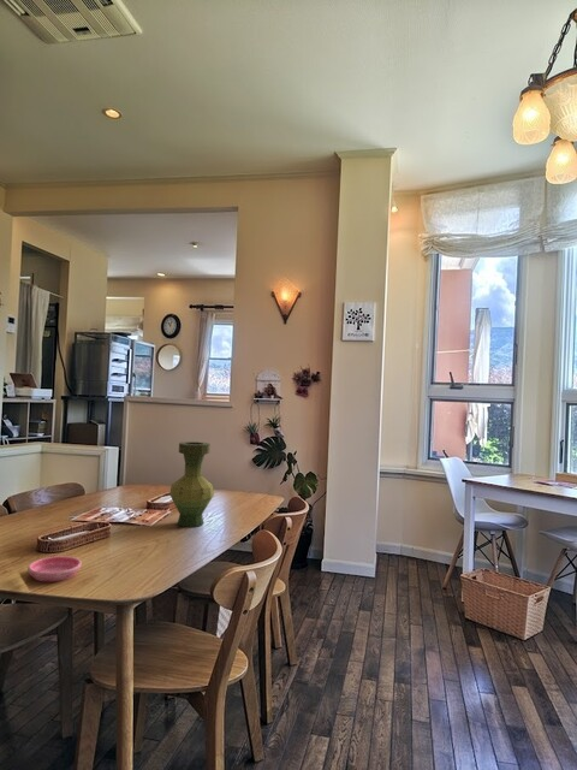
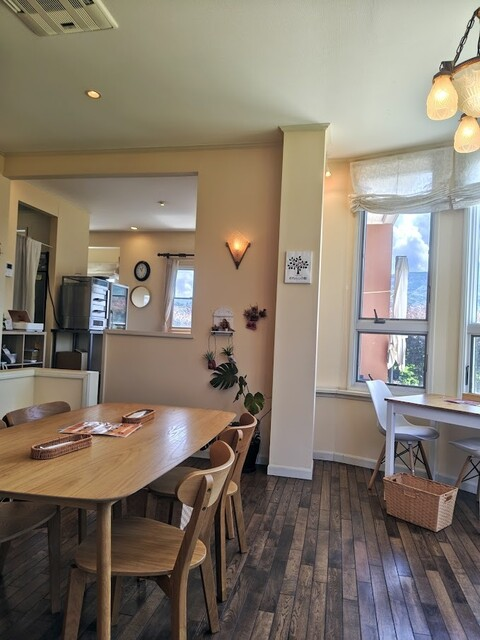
- vase [168,440,215,528]
- saucer [26,555,83,582]
